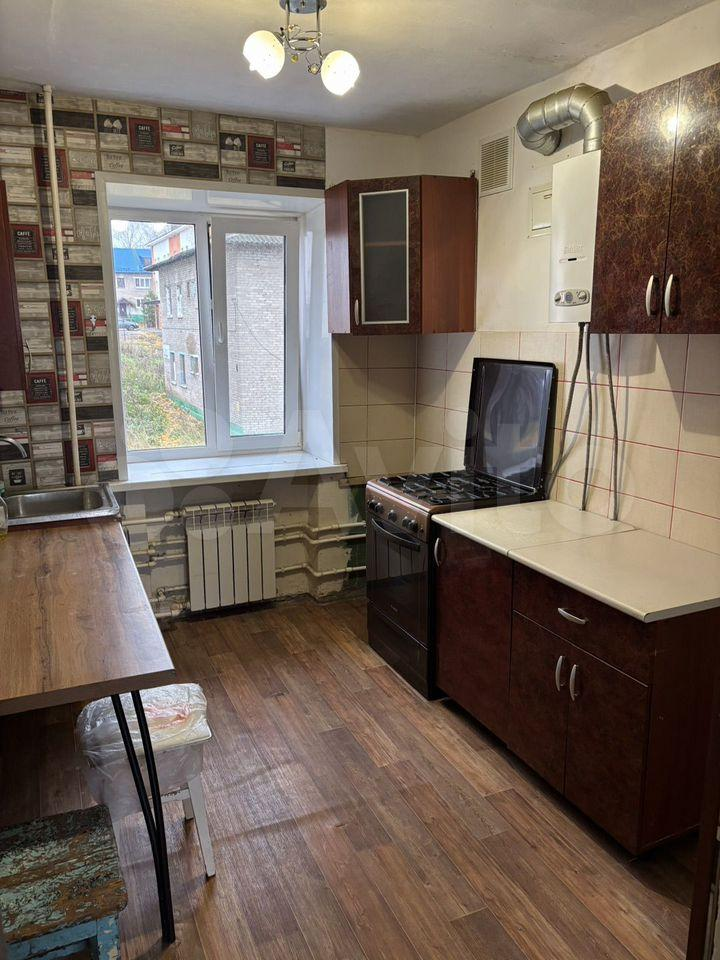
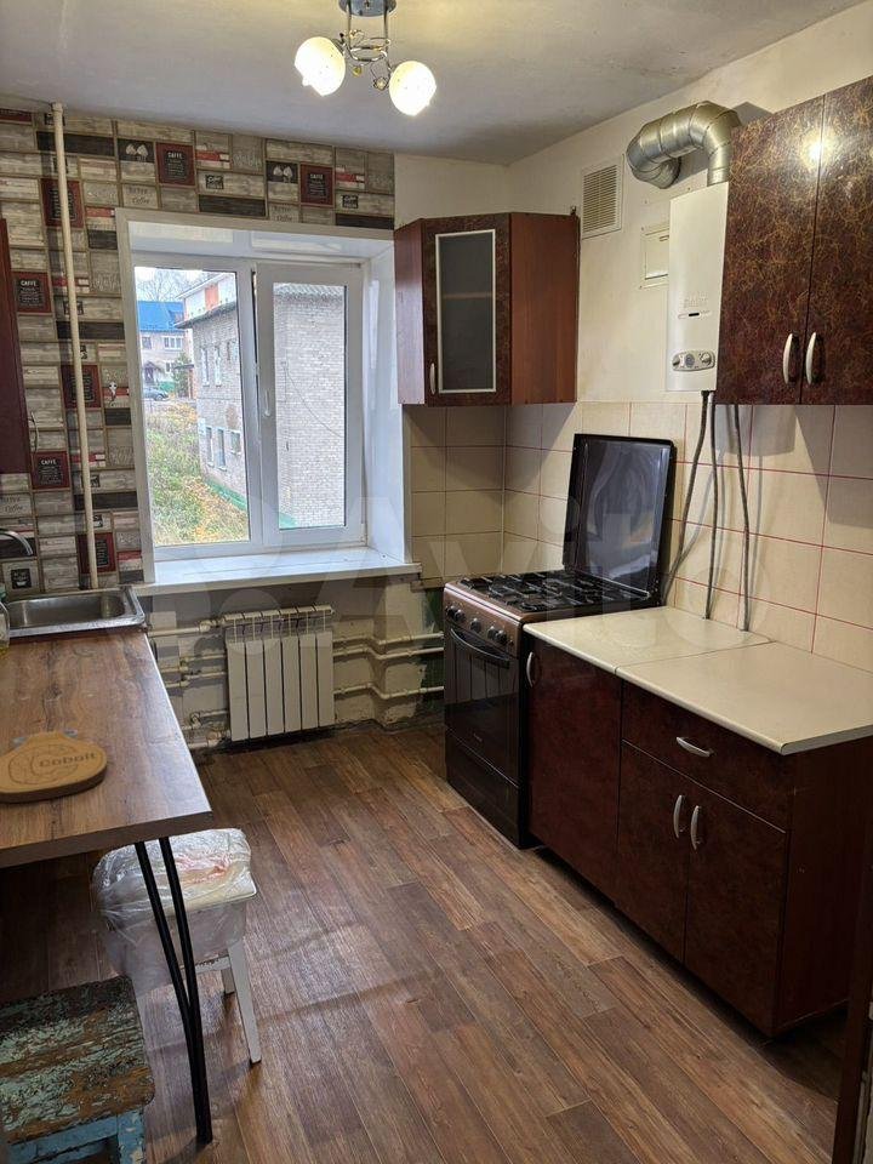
+ key chain [0,729,109,804]
